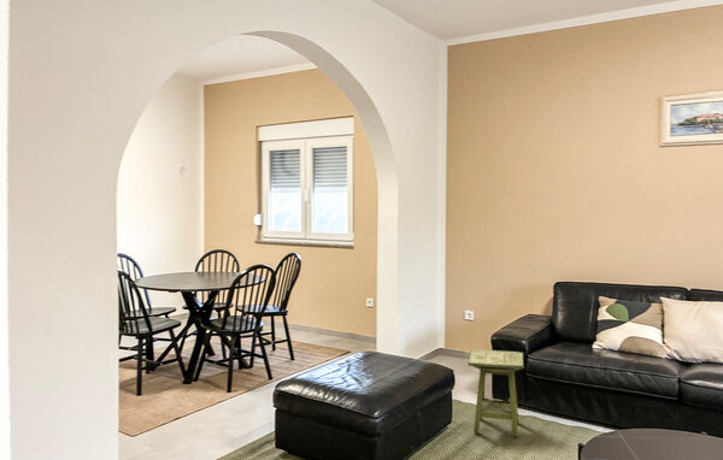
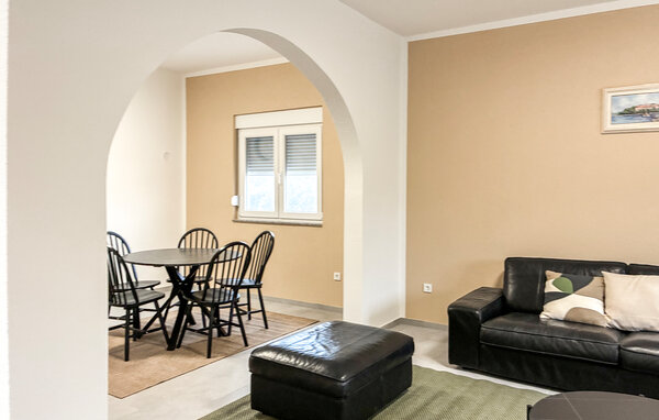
- side table [466,348,525,438]
